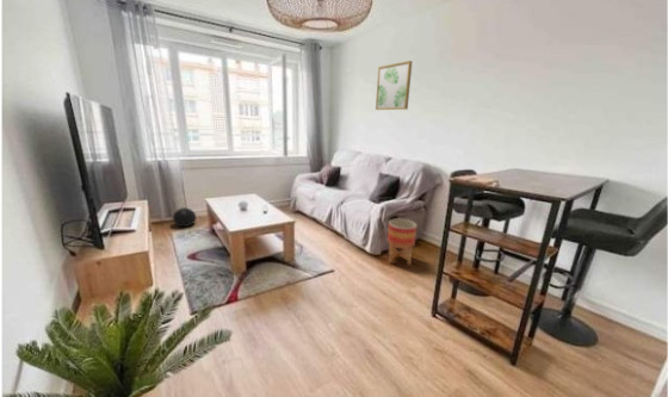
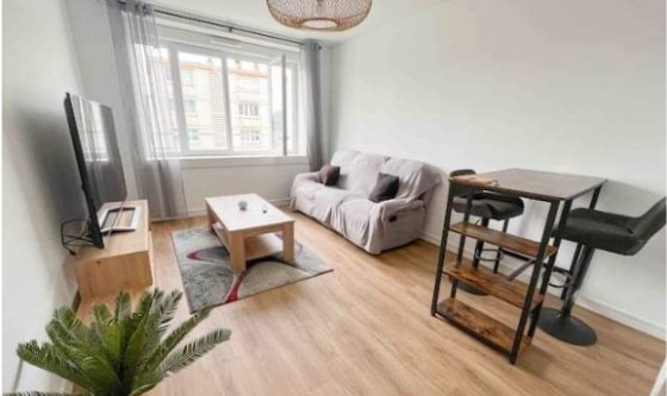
- planter [386,218,418,266]
- wall art [375,60,414,111]
- decorative ball [172,206,197,228]
